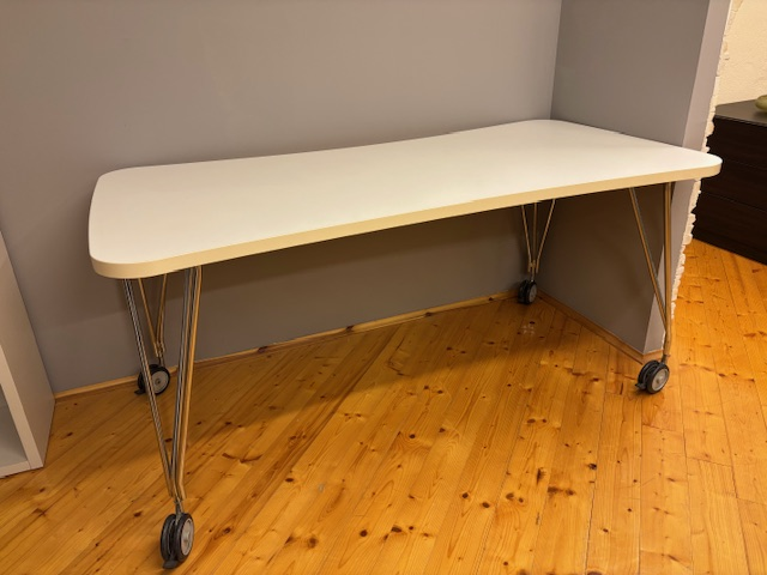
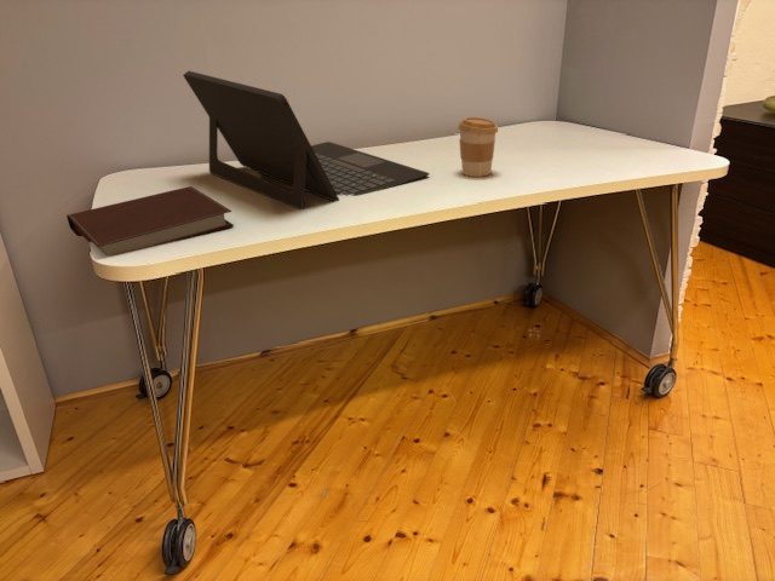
+ coffee cup [458,116,499,178]
+ notebook [65,185,235,257]
+ laptop [182,70,431,211]
